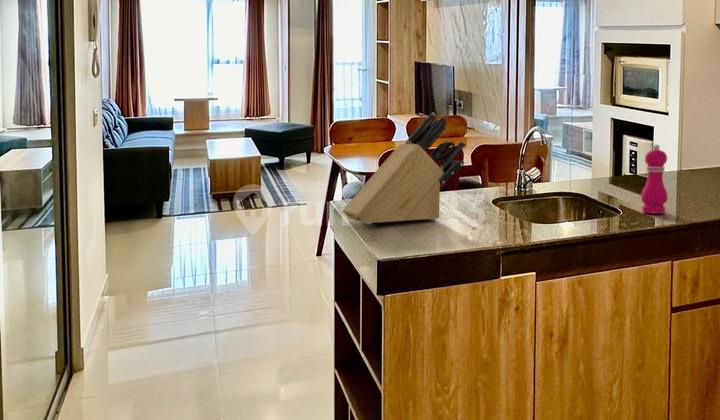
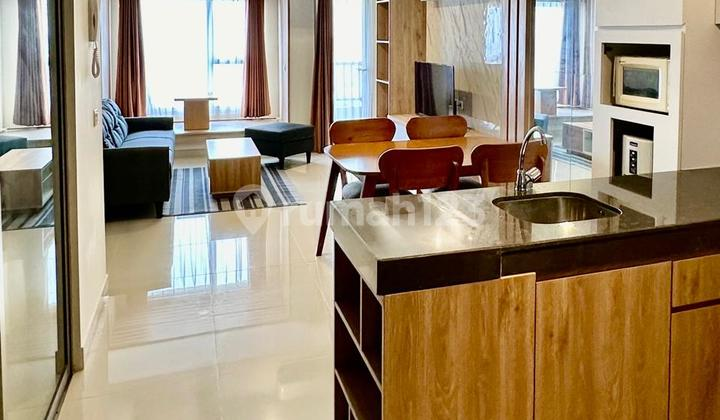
- knife block [342,112,467,225]
- pepper mill [640,143,669,215]
